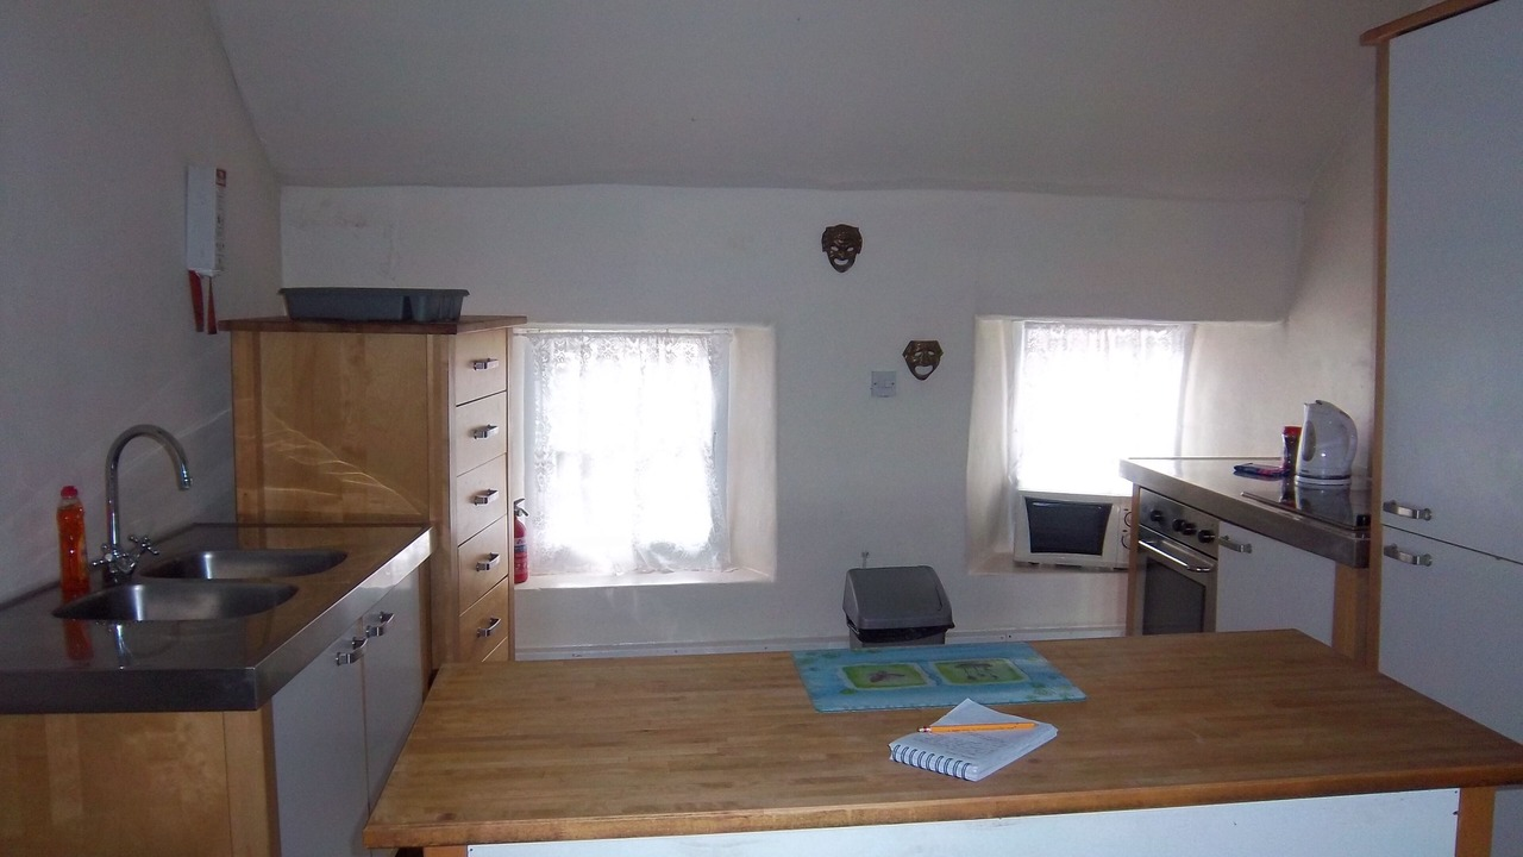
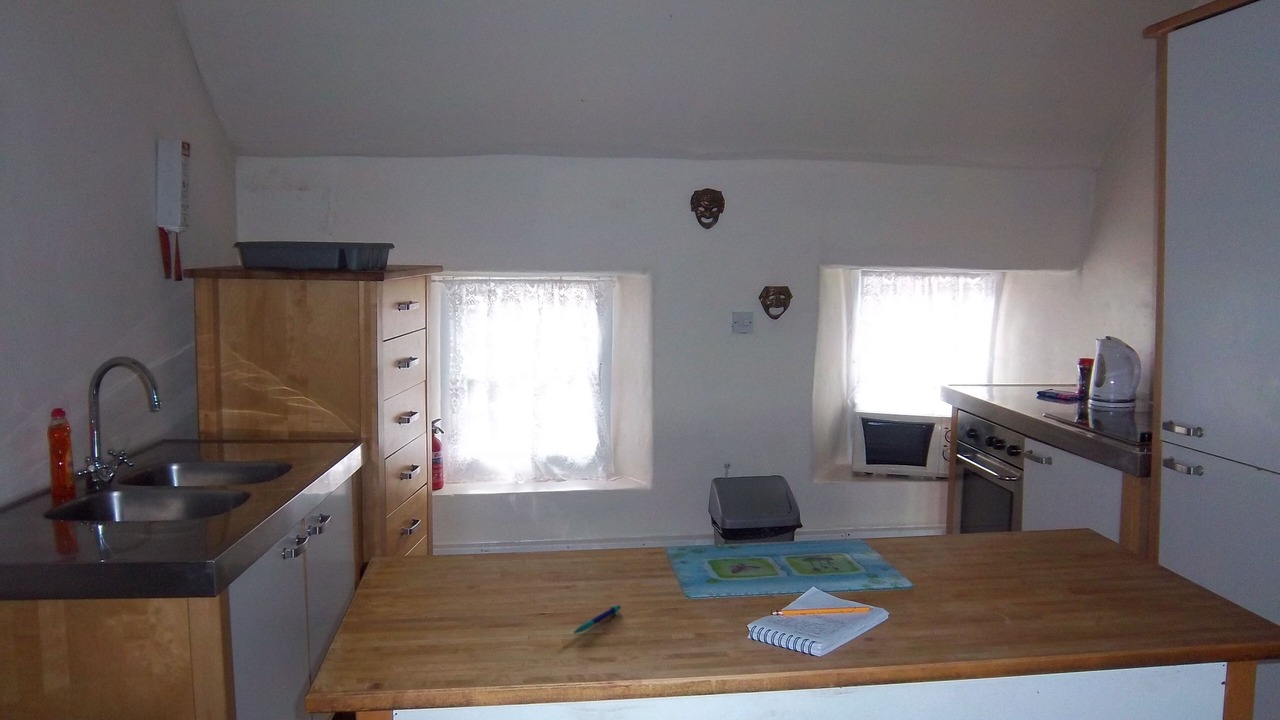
+ pen [573,604,622,635]
